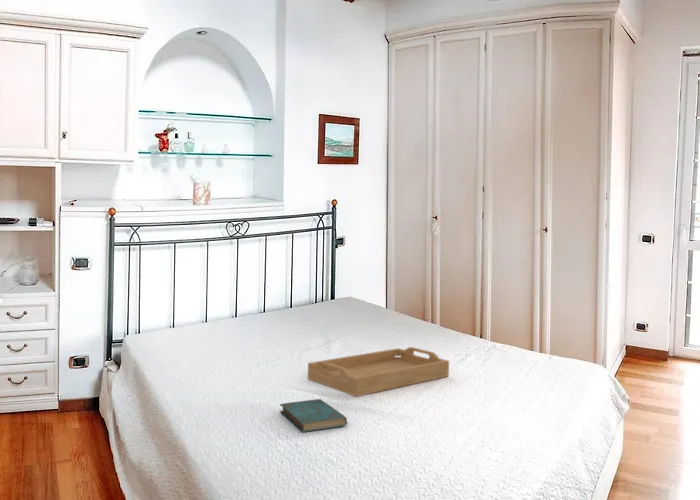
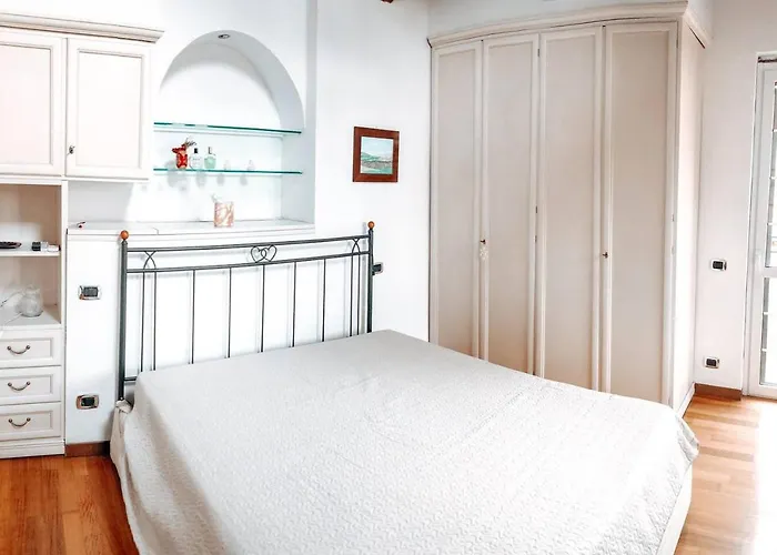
- book [279,398,348,433]
- serving tray [307,346,450,398]
